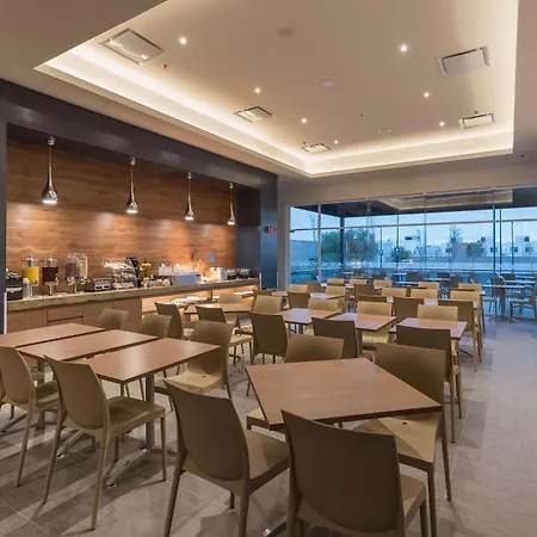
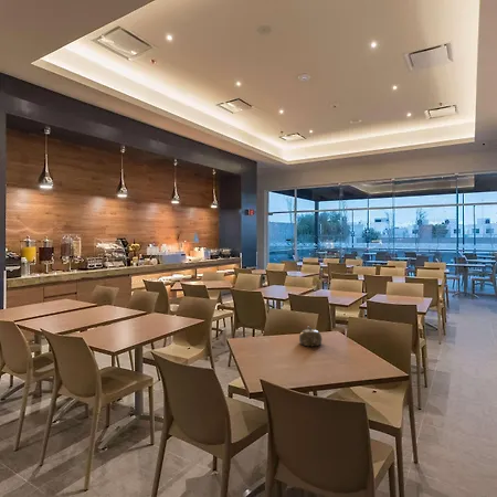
+ teapot [298,325,324,347]
